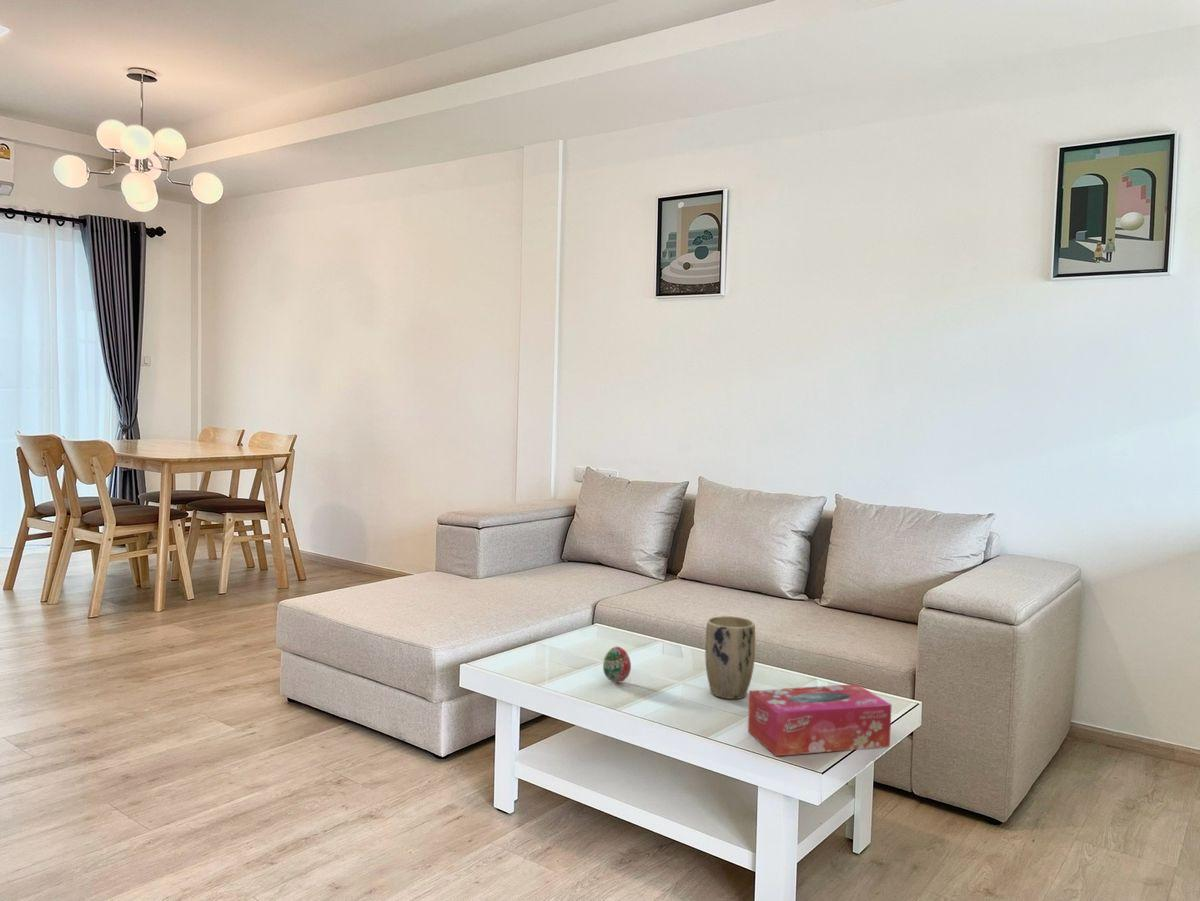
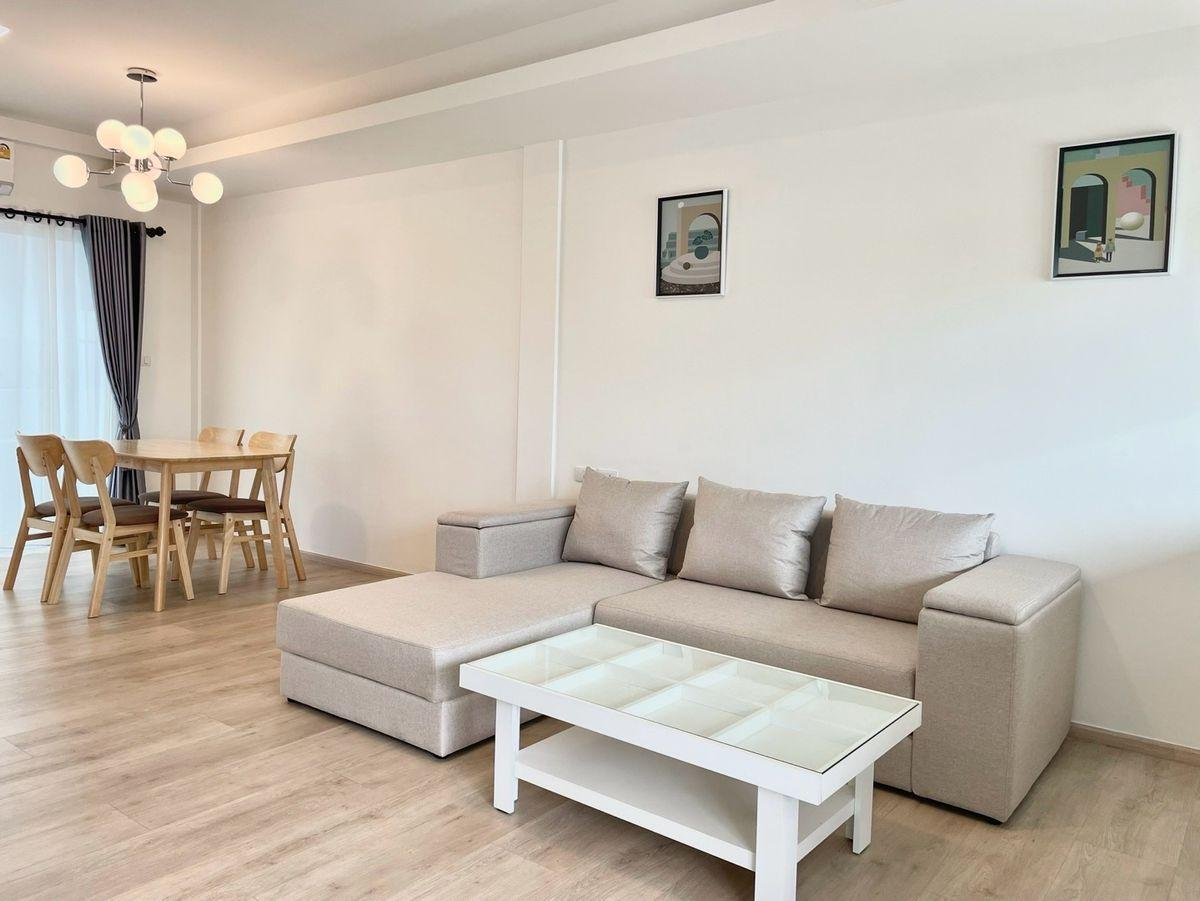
- tissue box [747,683,893,757]
- plant pot [704,615,756,700]
- decorative egg [602,646,632,684]
